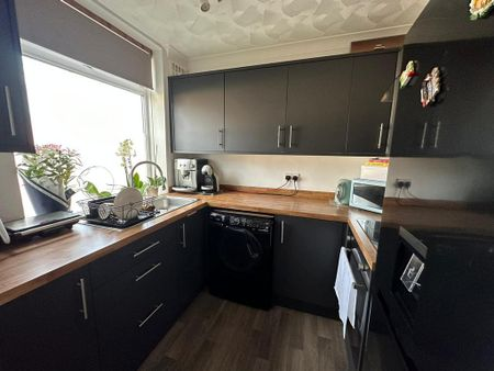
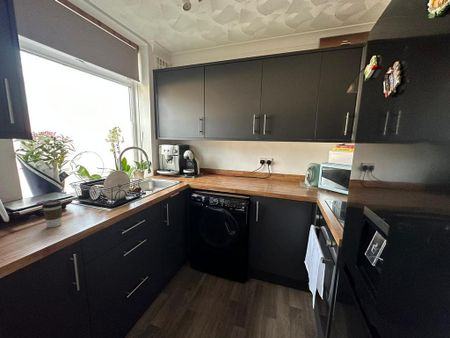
+ coffee cup [41,200,63,228]
